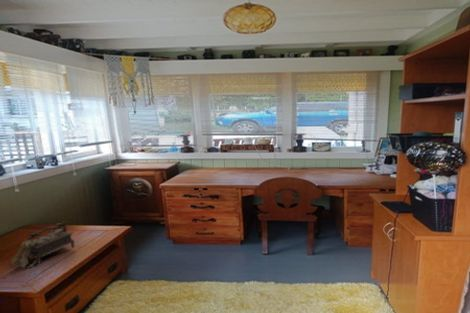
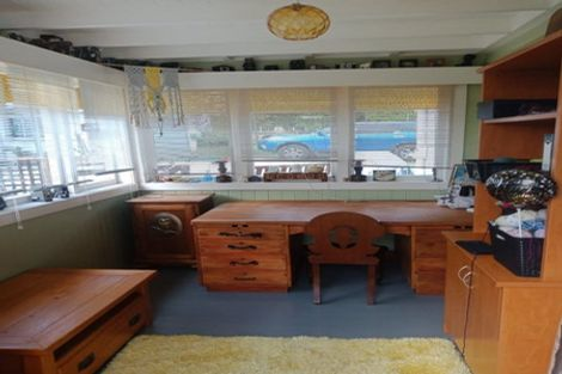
- decorative box [10,220,76,269]
